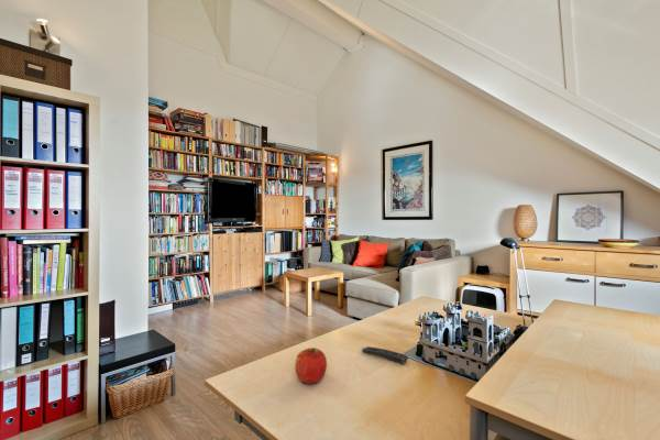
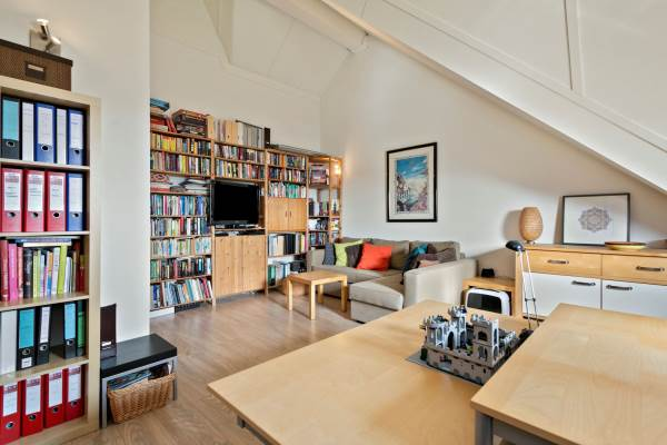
- remote control [361,345,409,365]
- apple [294,346,328,385]
